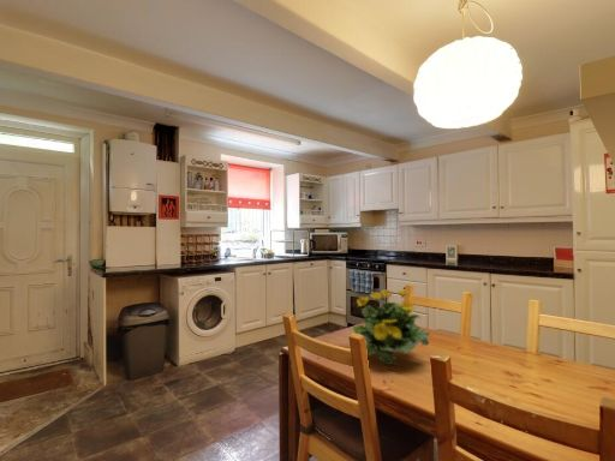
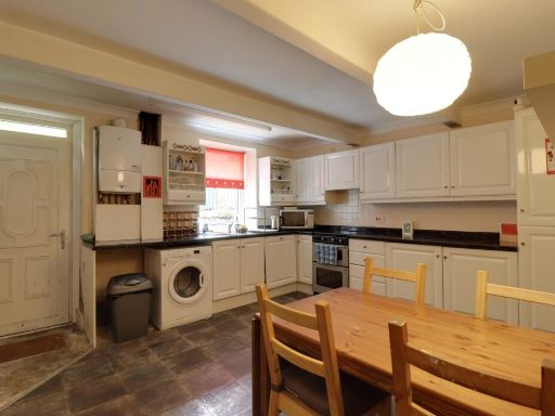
- flowering plant [352,288,430,366]
